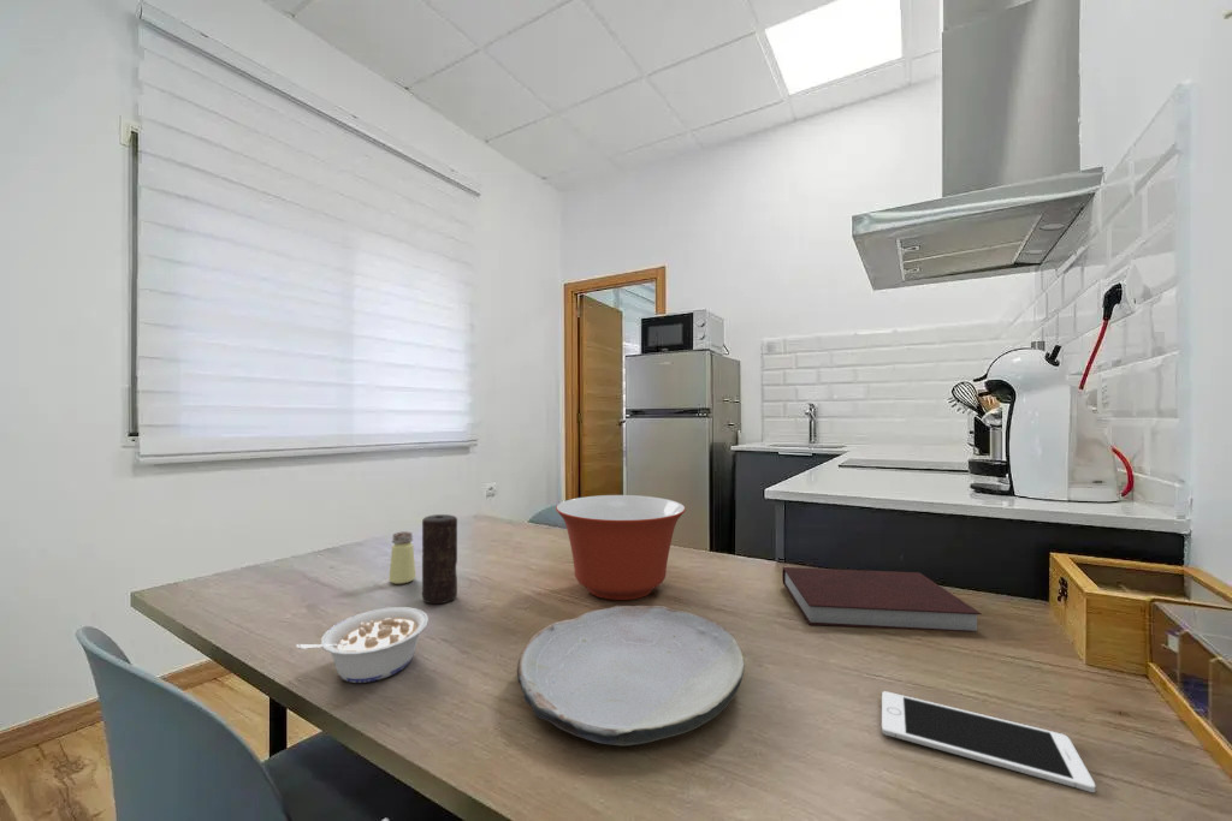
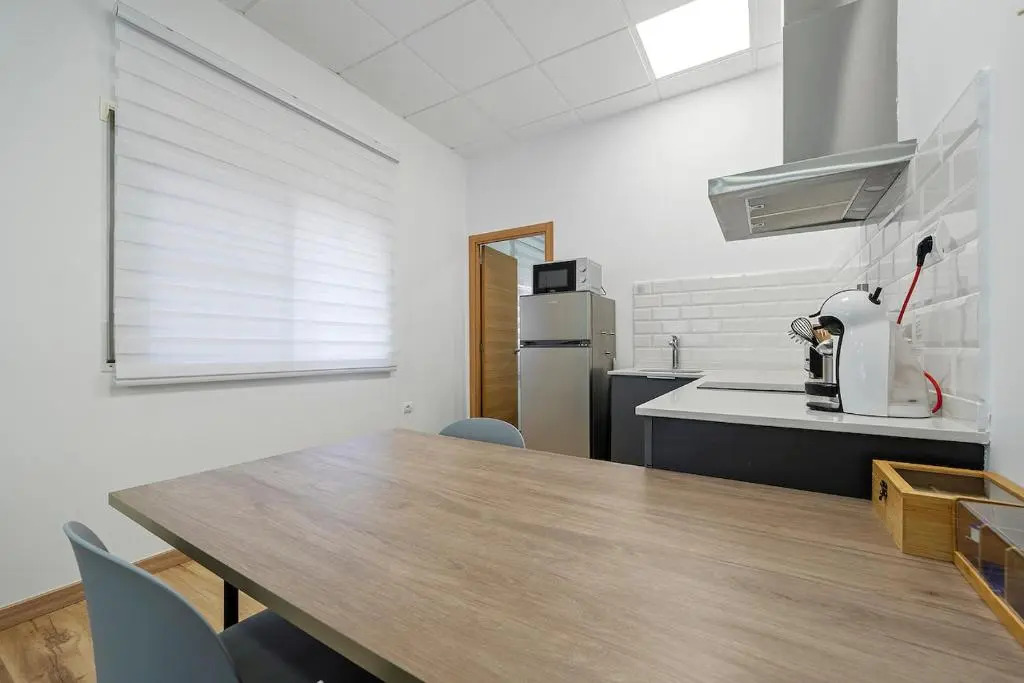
- notebook [781,566,983,632]
- legume [295,606,430,684]
- saltshaker [387,530,416,585]
- cell phone [881,690,1096,793]
- mixing bowl [555,494,687,601]
- plate [516,605,746,746]
- candle [421,513,458,605]
